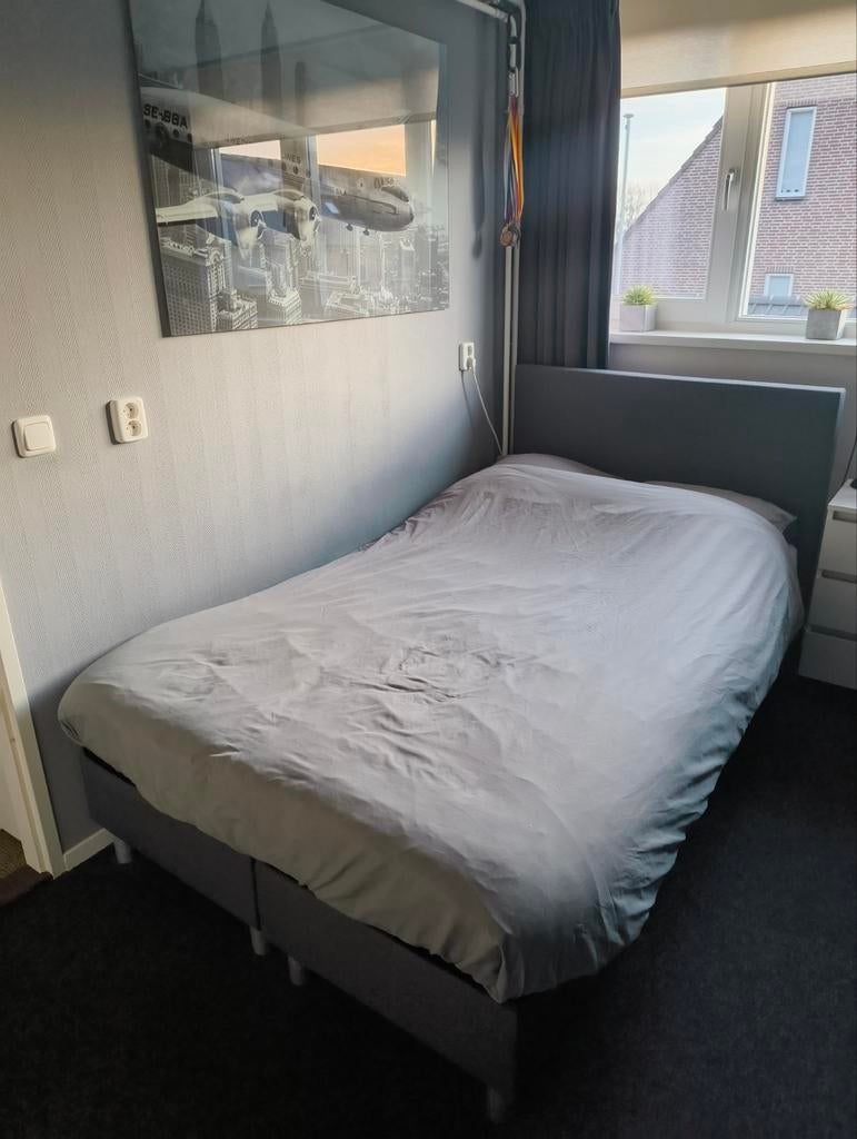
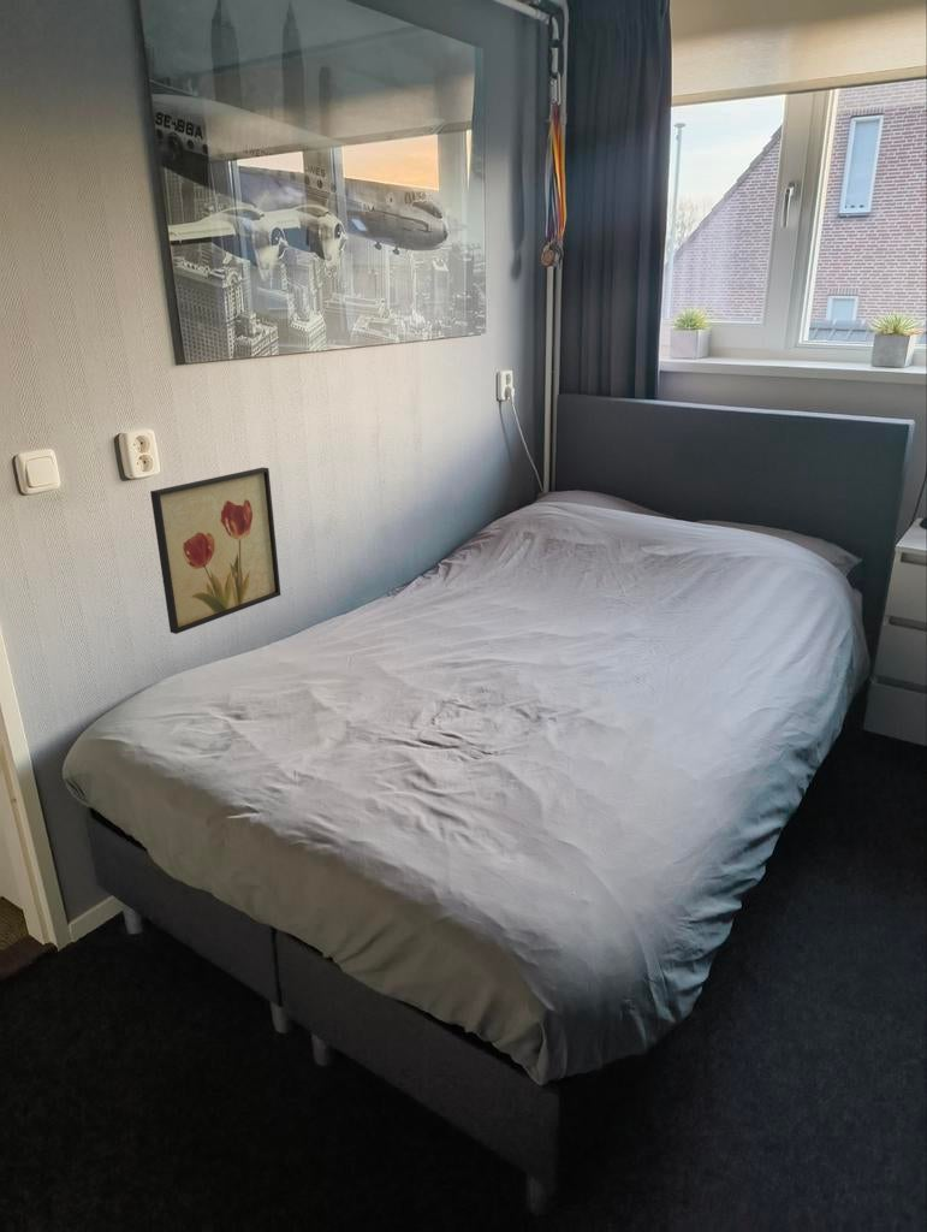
+ wall art [149,467,281,635]
